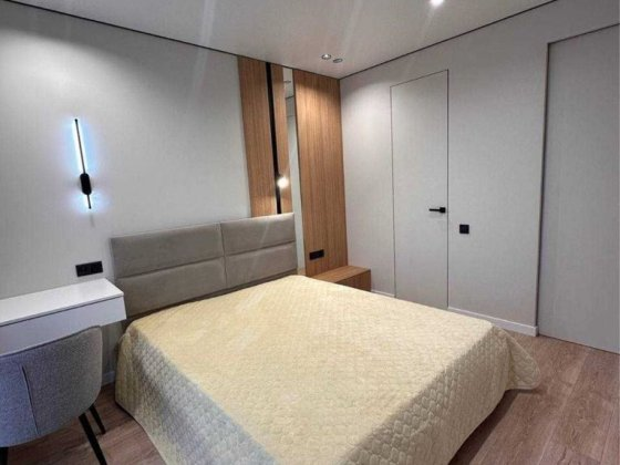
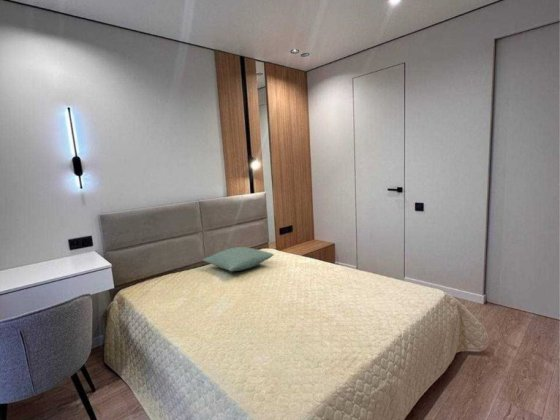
+ pillow [201,246,275,272]
